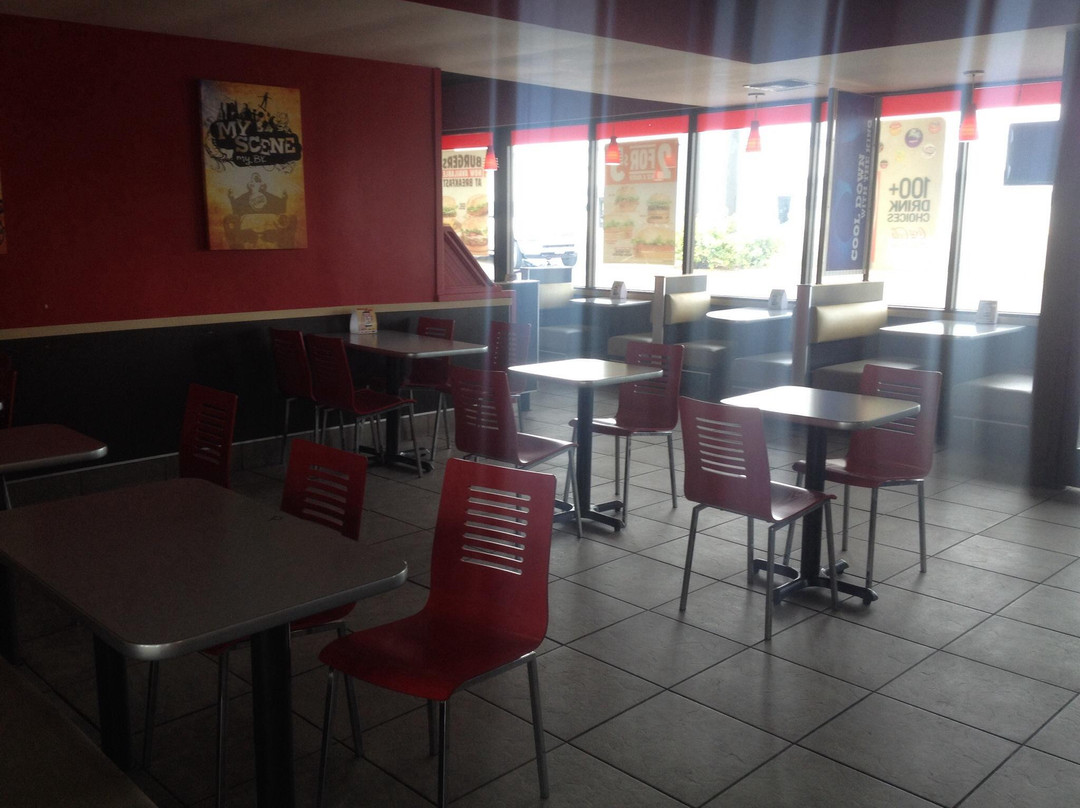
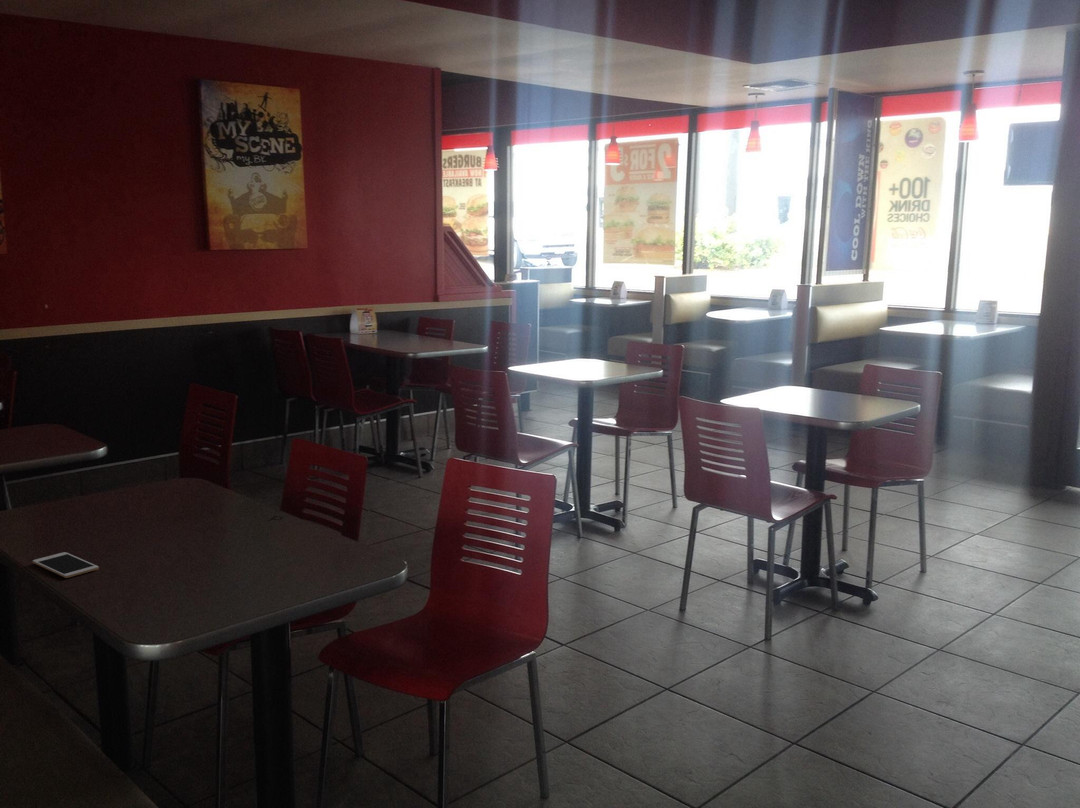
+ cell phone [32,551,100,579]
